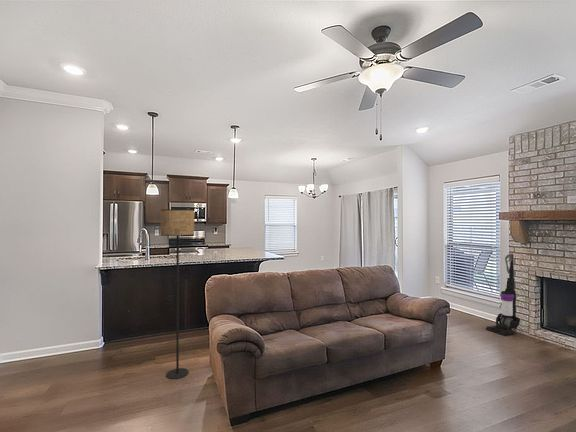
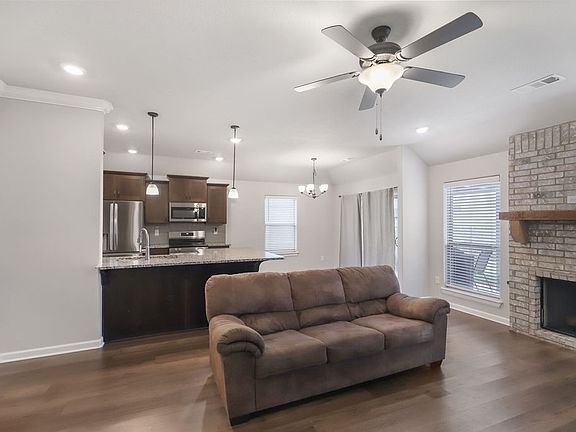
- floor lamp [160,208,195,380]
- vacuum cleaner [485,253,521,337]
